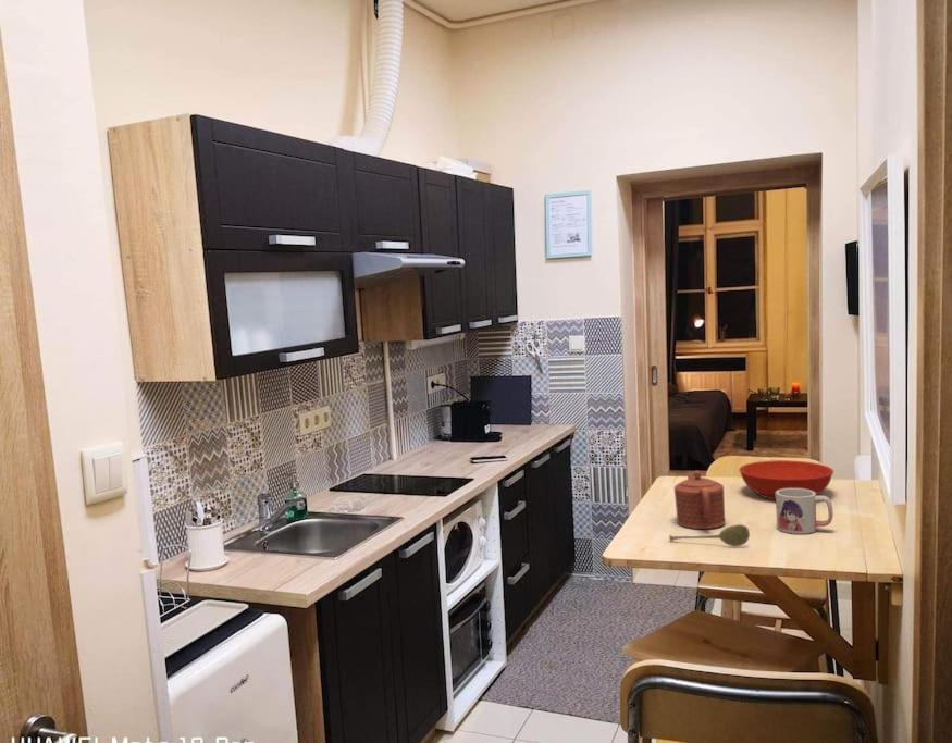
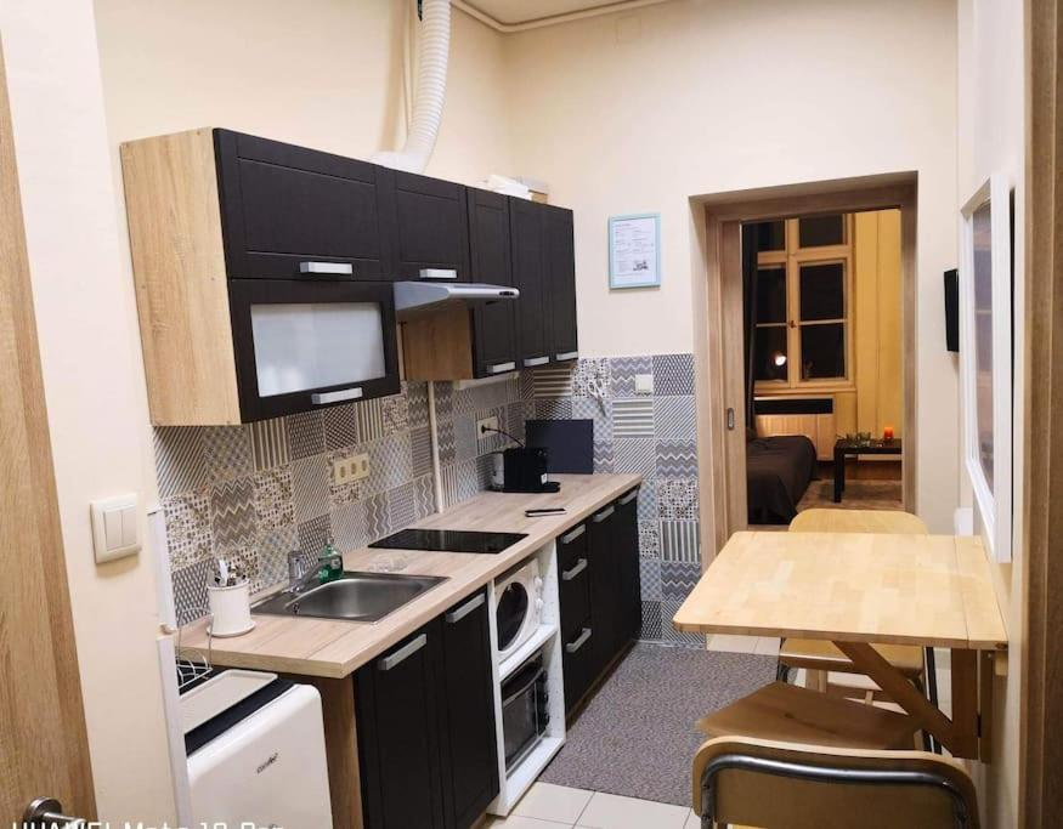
- soupspoon [668,523,751,547]
- bowl [738,459,834,500]
- teapot [673,469,726,530]
- mug [775,488,834,535]
